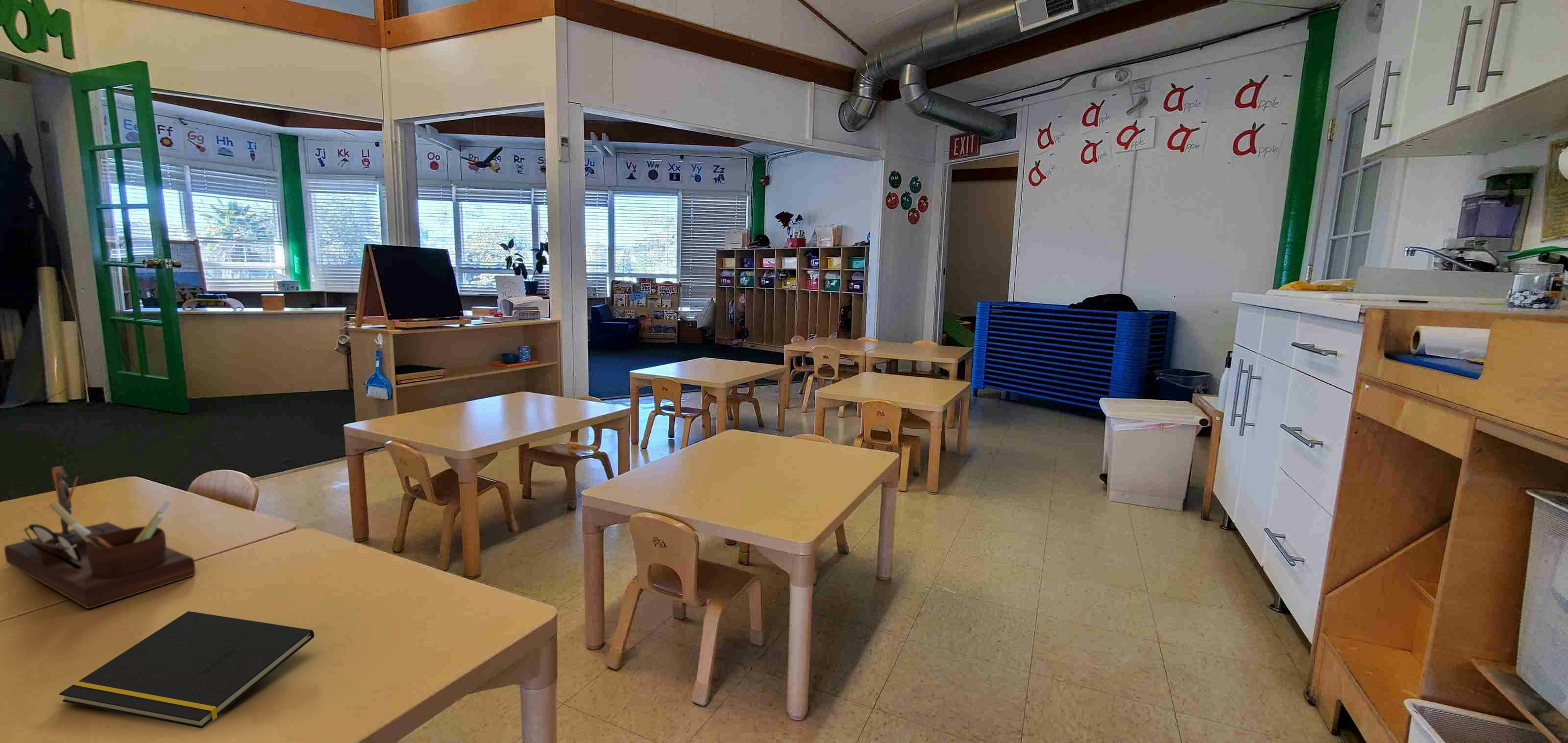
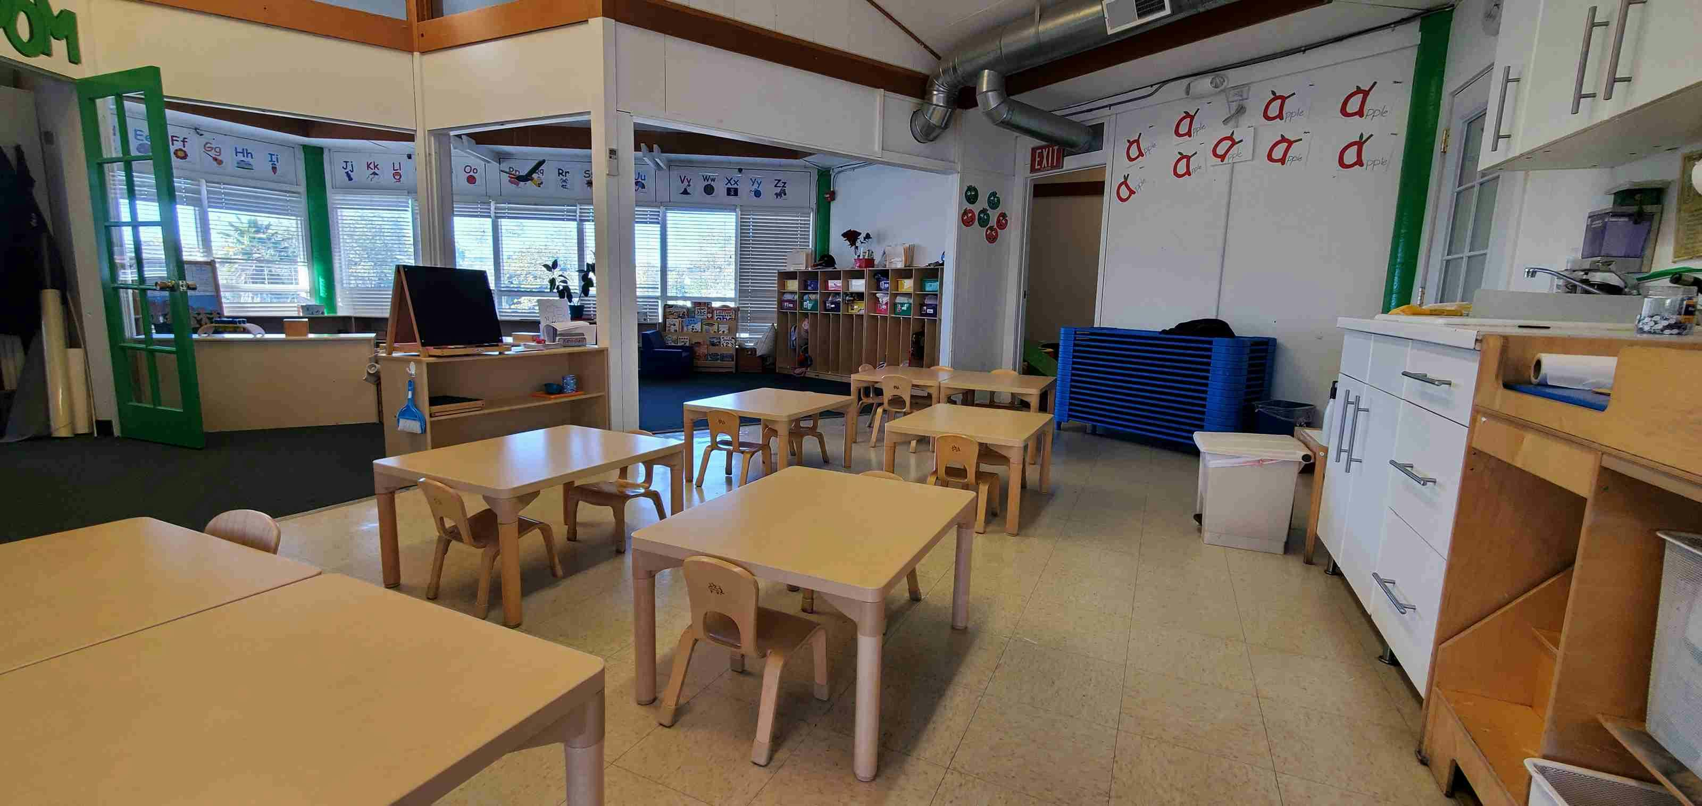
- notepad [58,611,315,729]
- desk organizer [4,466,196,609]
